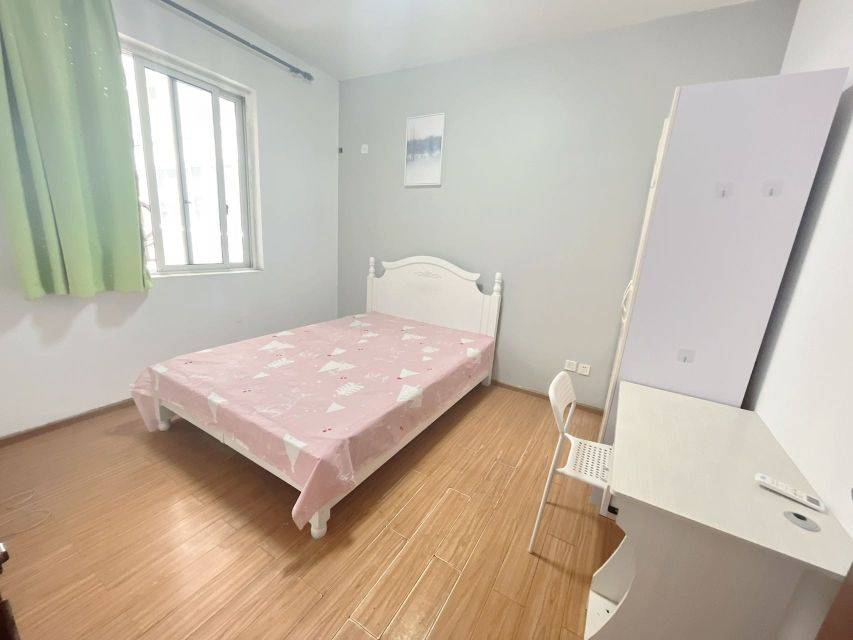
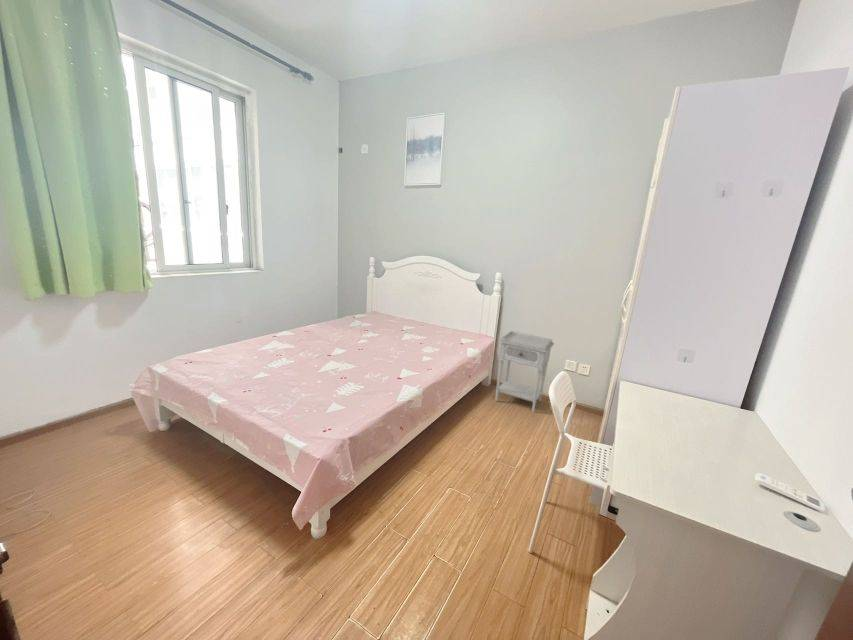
+ nightstand [494,330,555,413]
